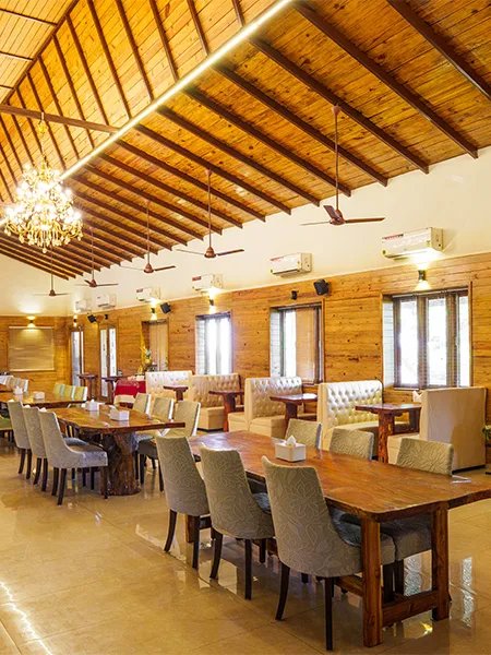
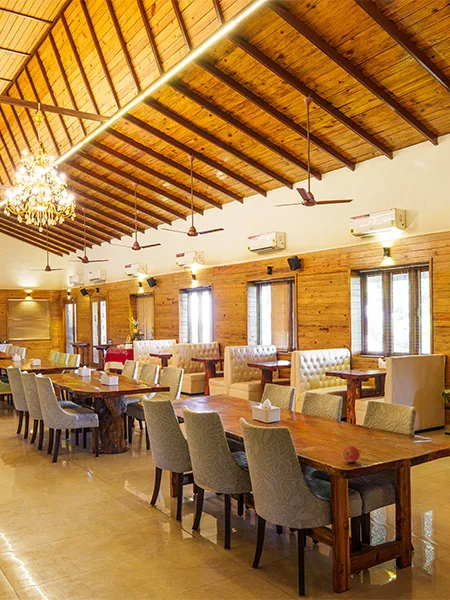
+ apple [342,445,361,463]
